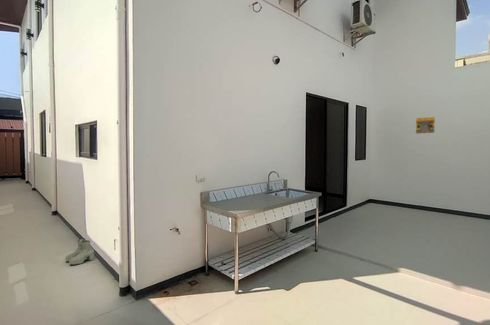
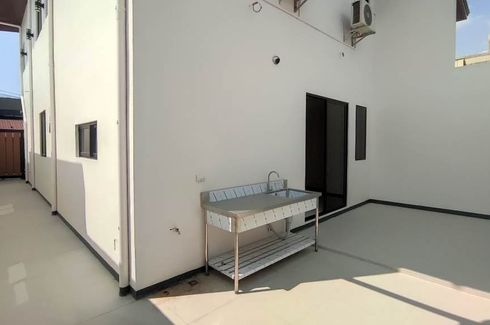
- wall decoration [415,116,436,134]
- boots [64,238,95,266]
